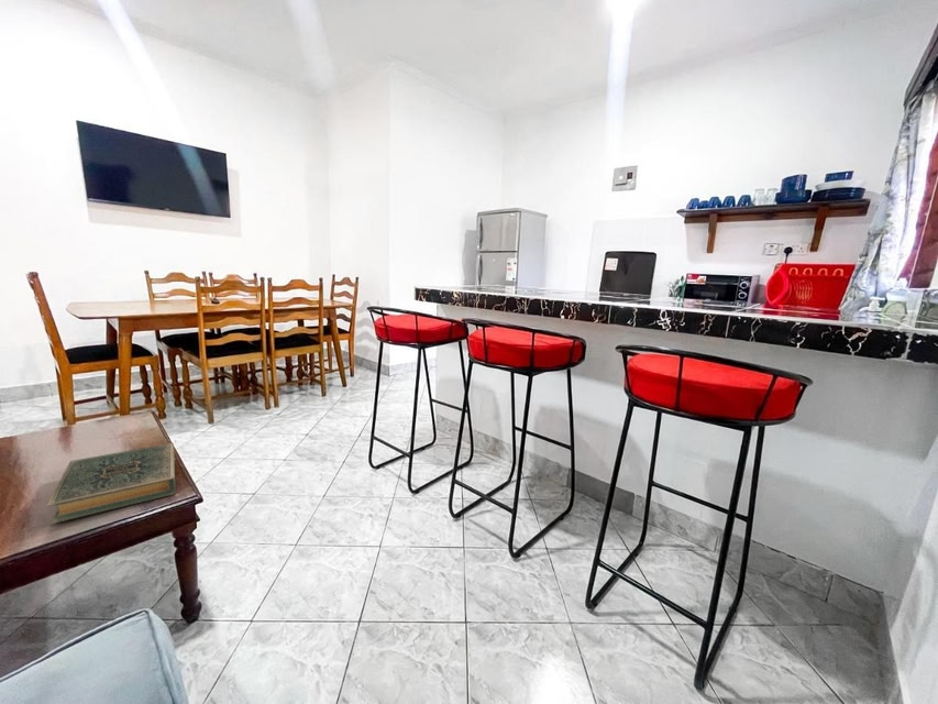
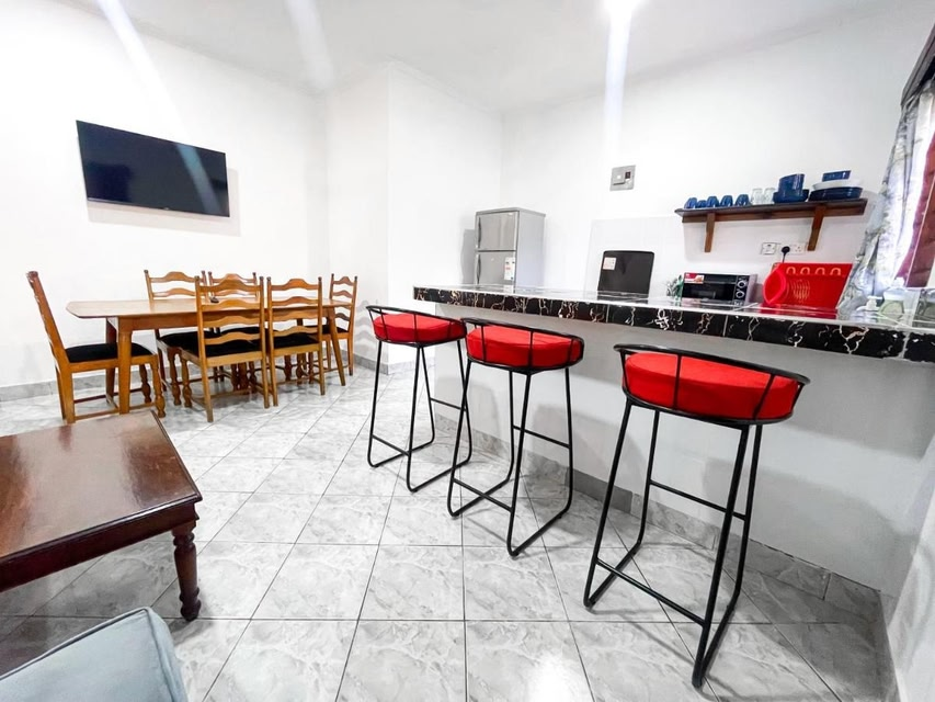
- hardback book [46,442,176,525]
